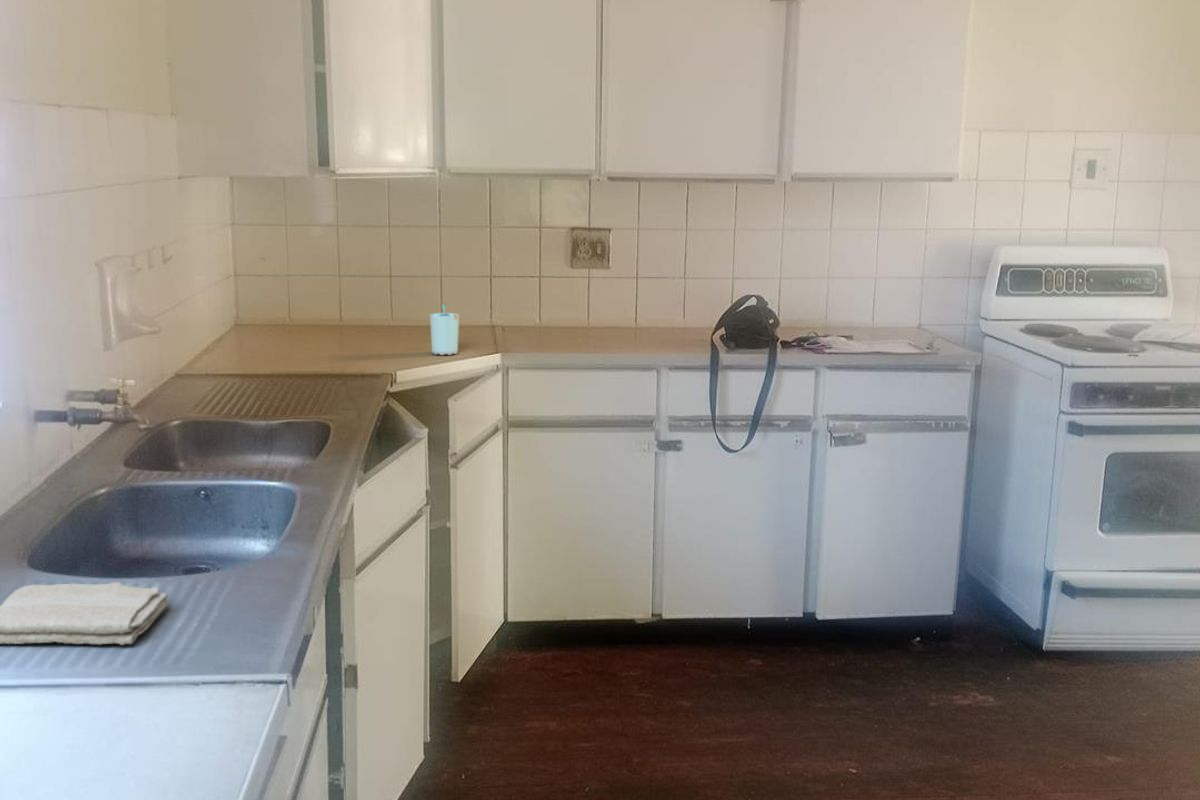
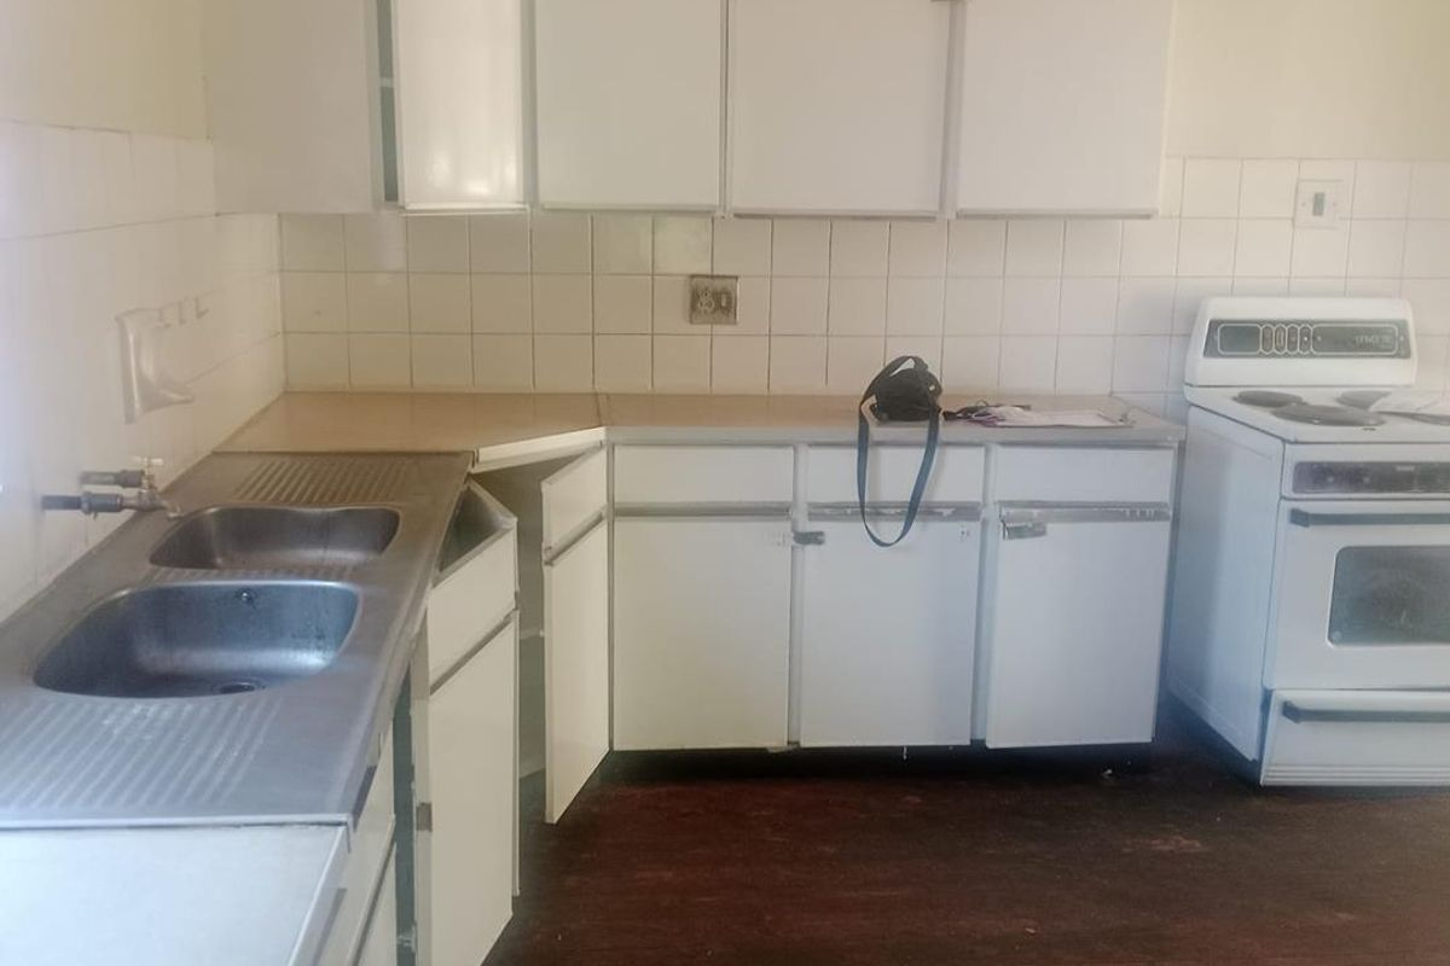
- cup [429,304,460,356]
- washcloth [0,581,170,646]
